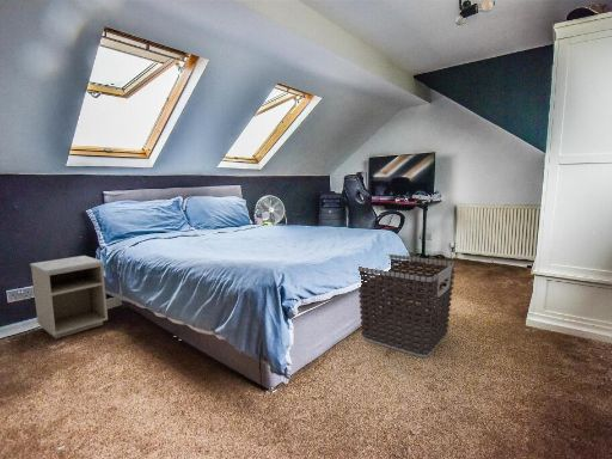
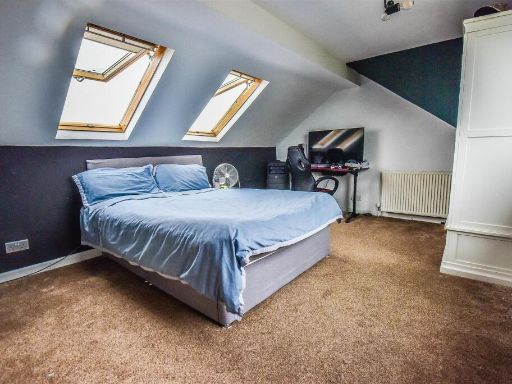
- clothes hamper [357,253,457,359]
- nightstand [29,255,109,339]
